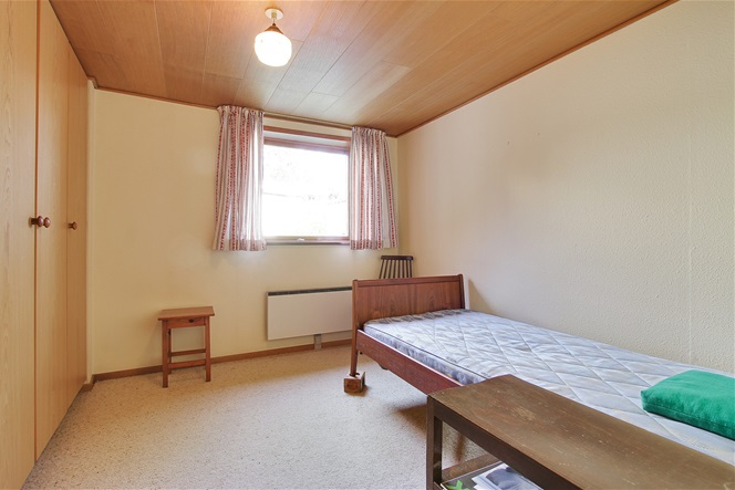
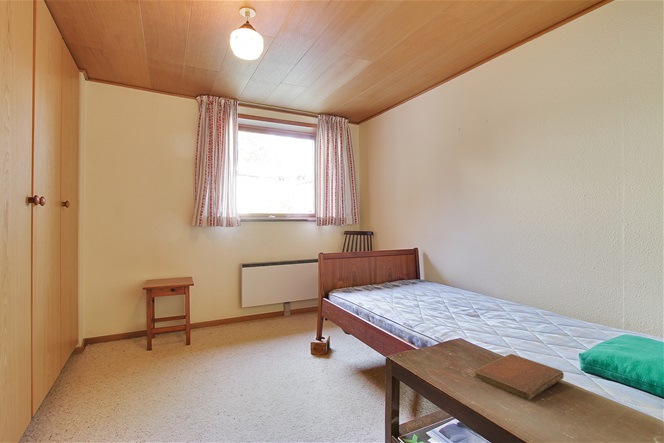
+ notebook [473,353,565,401]
